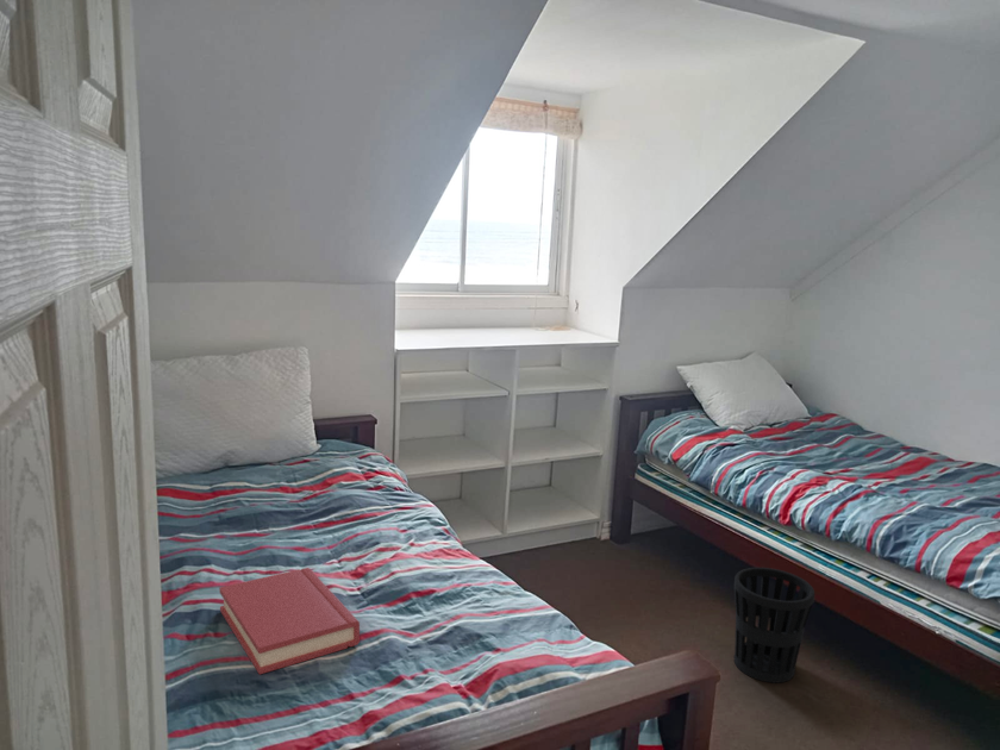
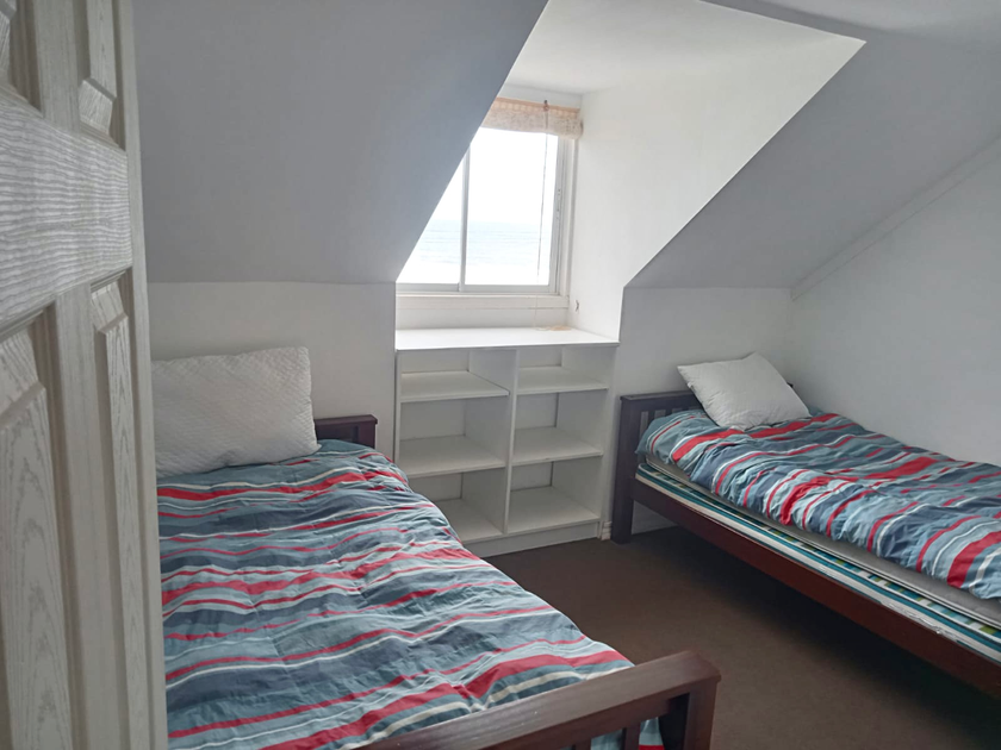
- wastebasket [733,567,815,683]
- hardback book [218,567,361,675]
